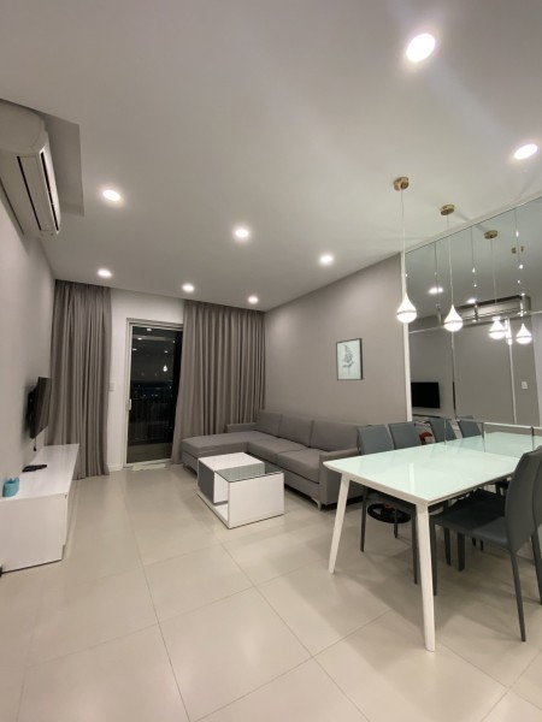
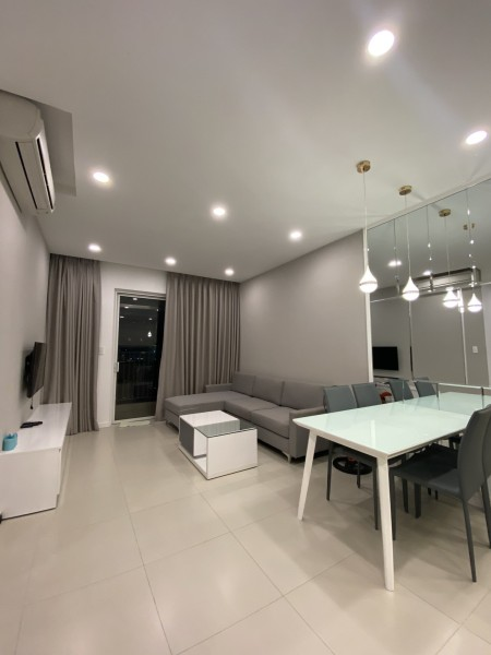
- wall art [335,337,365,381]
